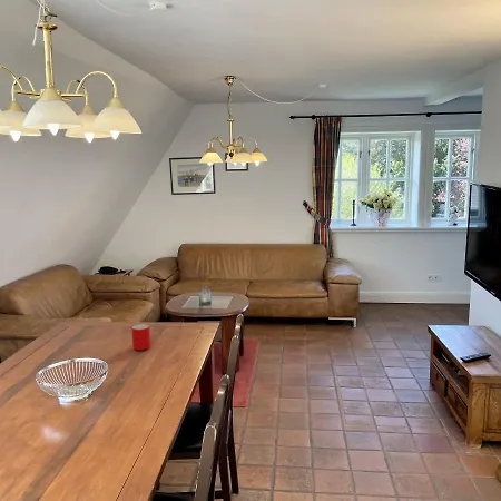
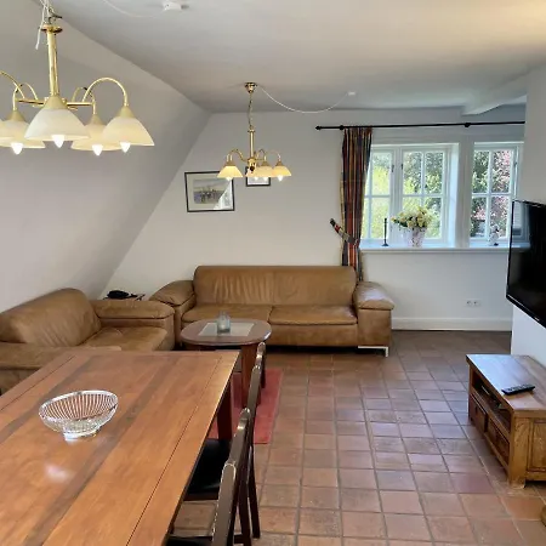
- cup [131,323,151,352]
